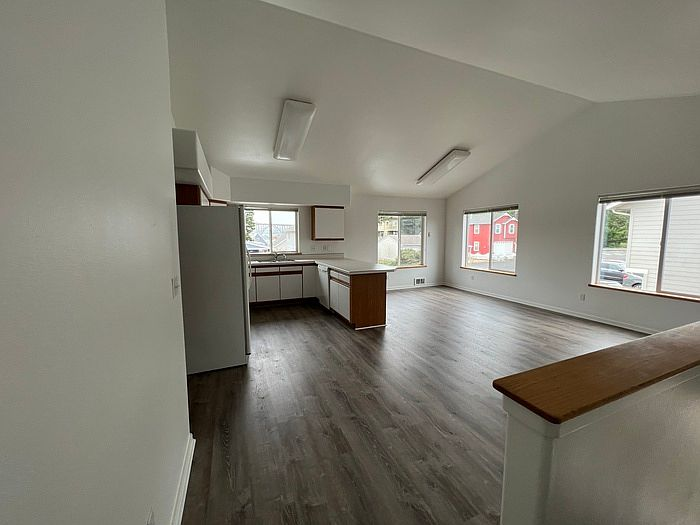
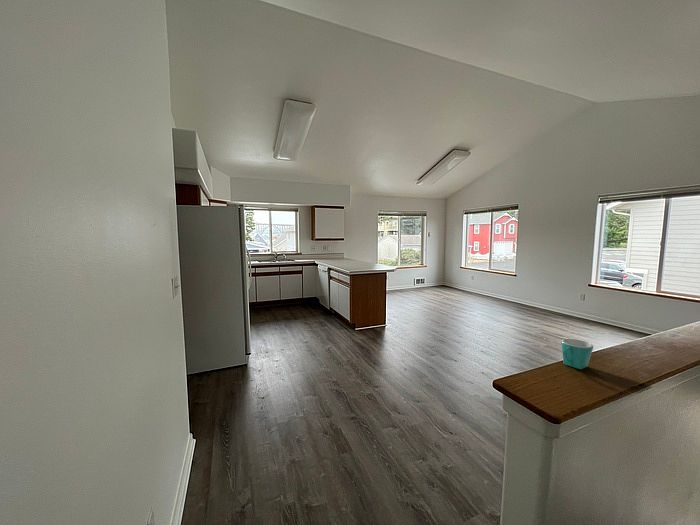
+ mug [560,338,594,370]
